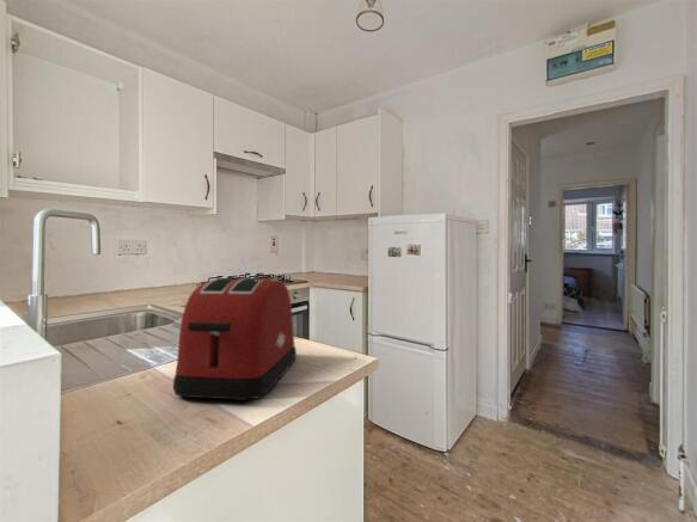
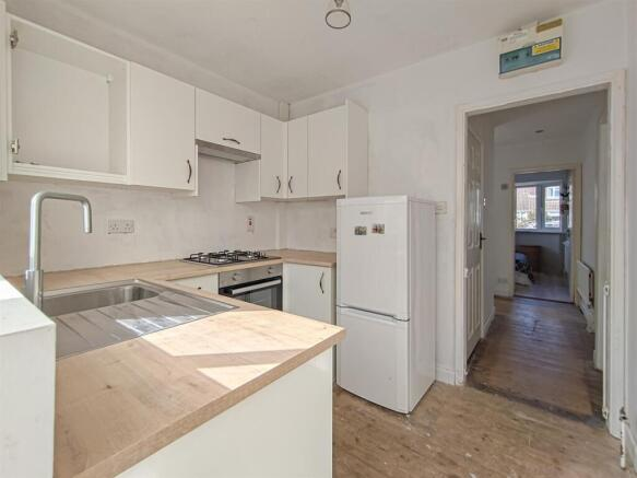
- toaster [172,277,298,401]
